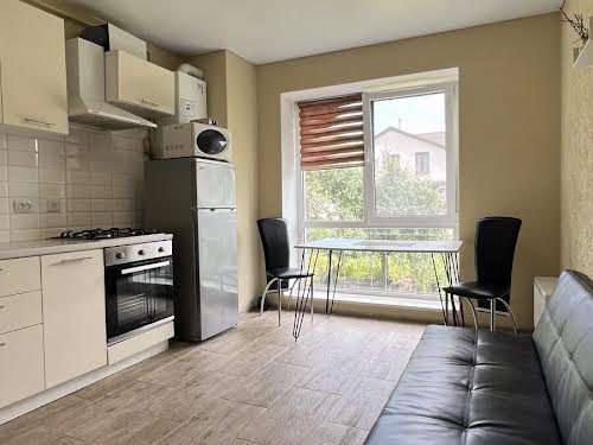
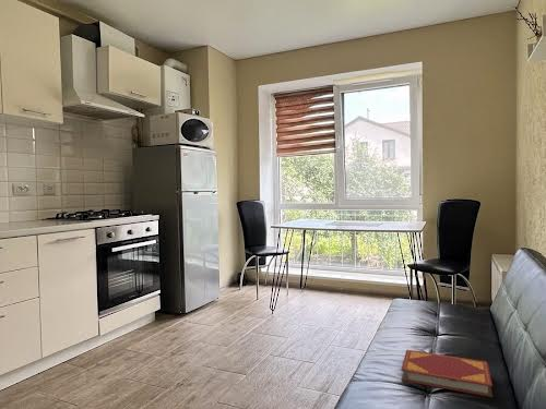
+ hardback book [400,349,494,398]
